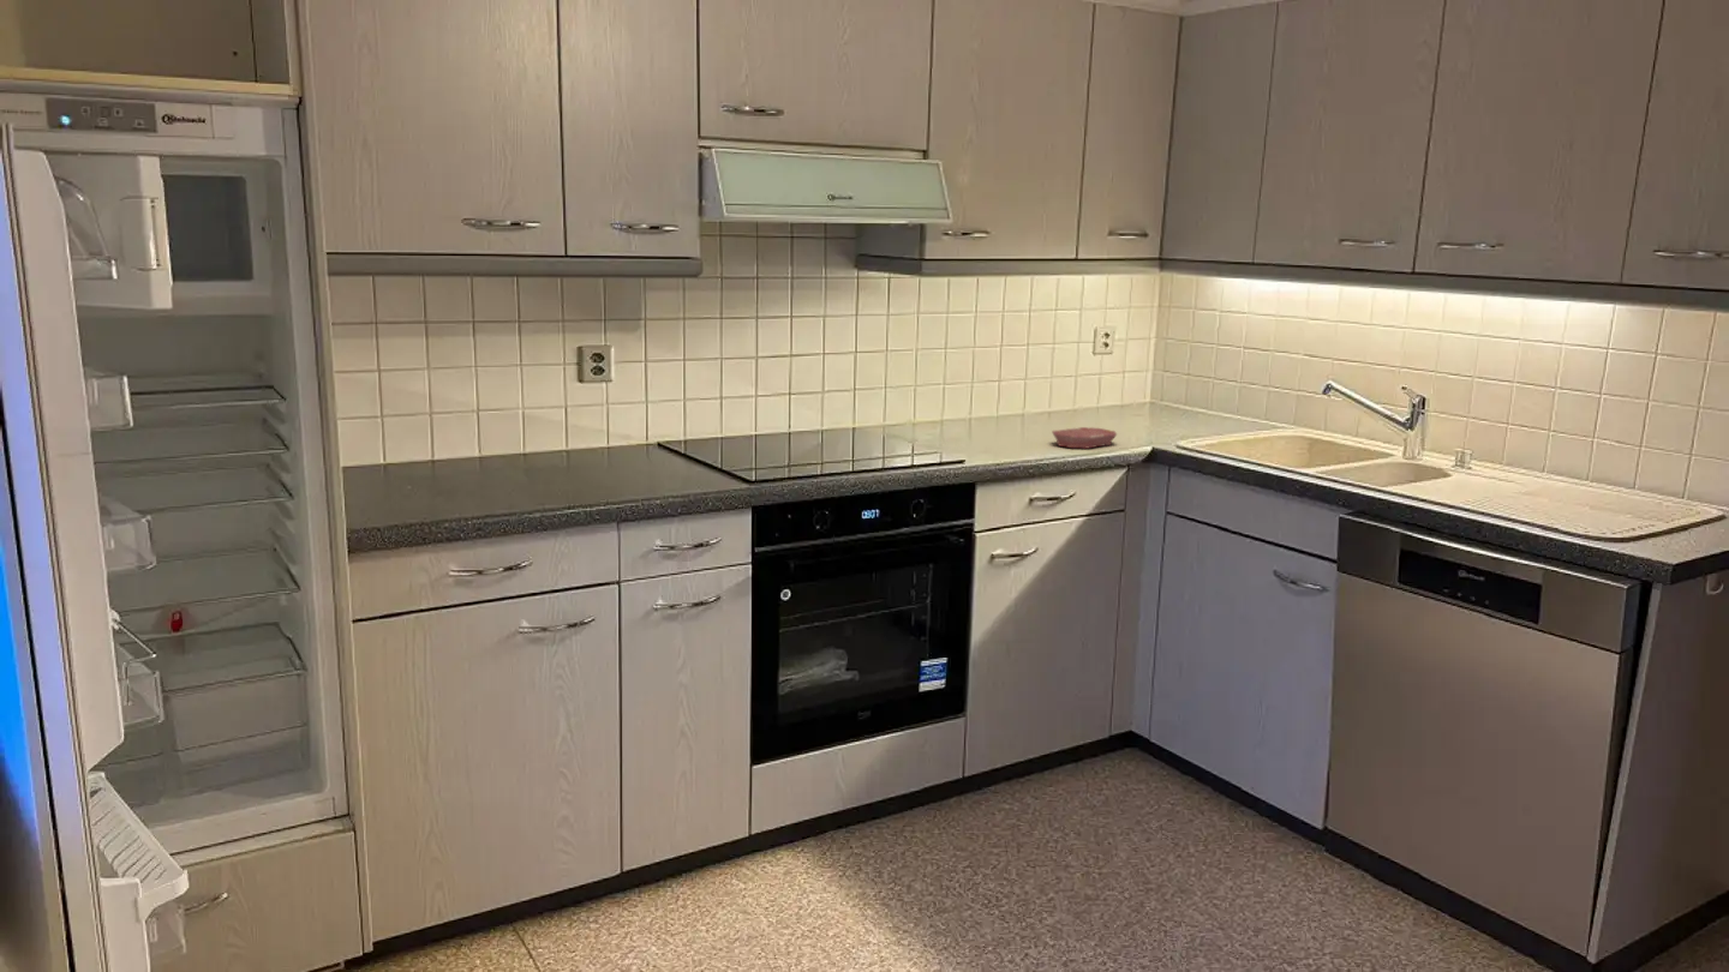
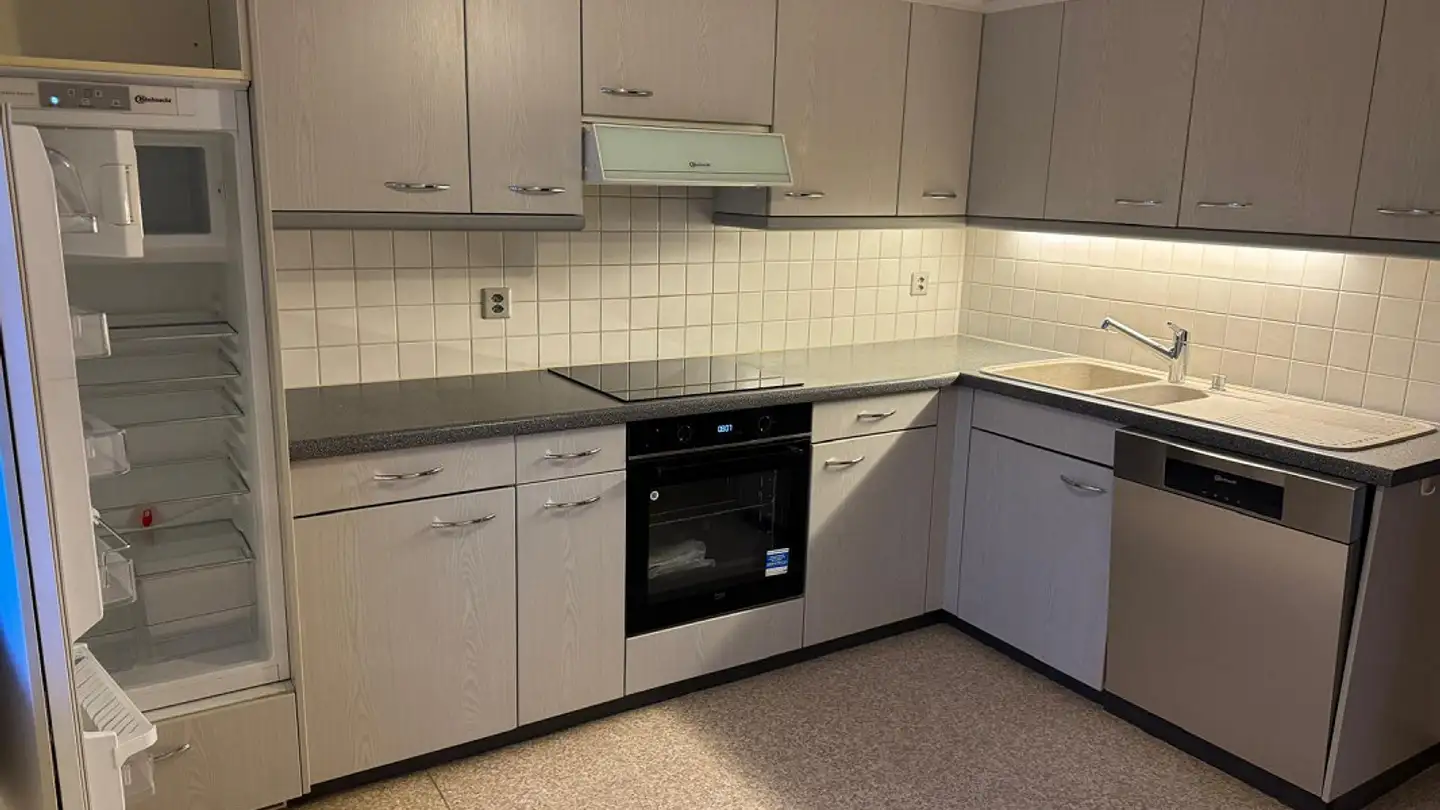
- bowl [1051,426,1118,450]
